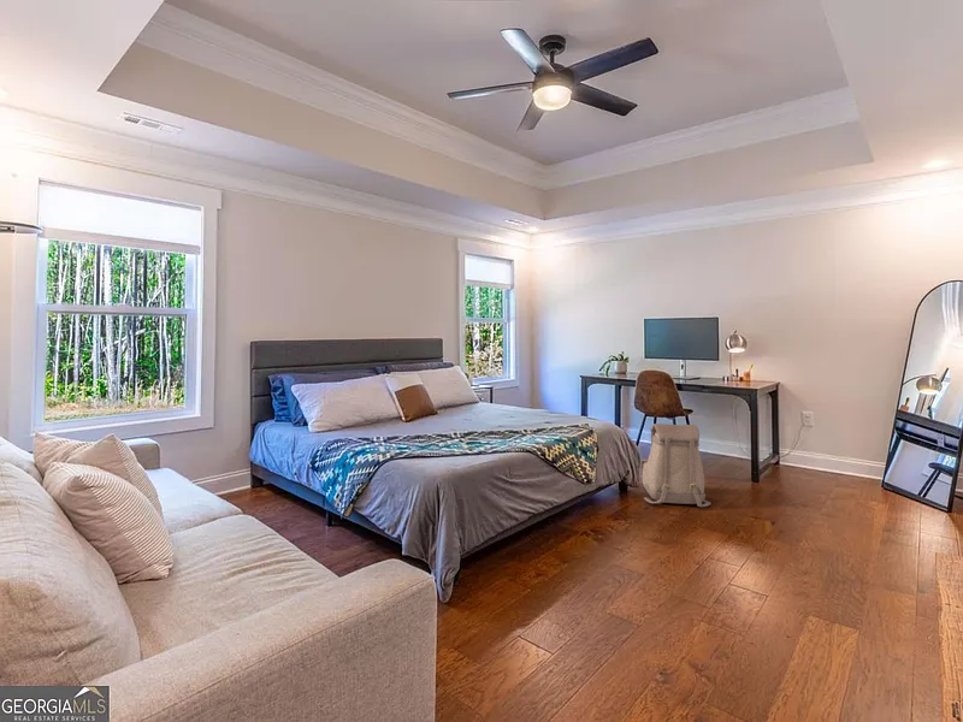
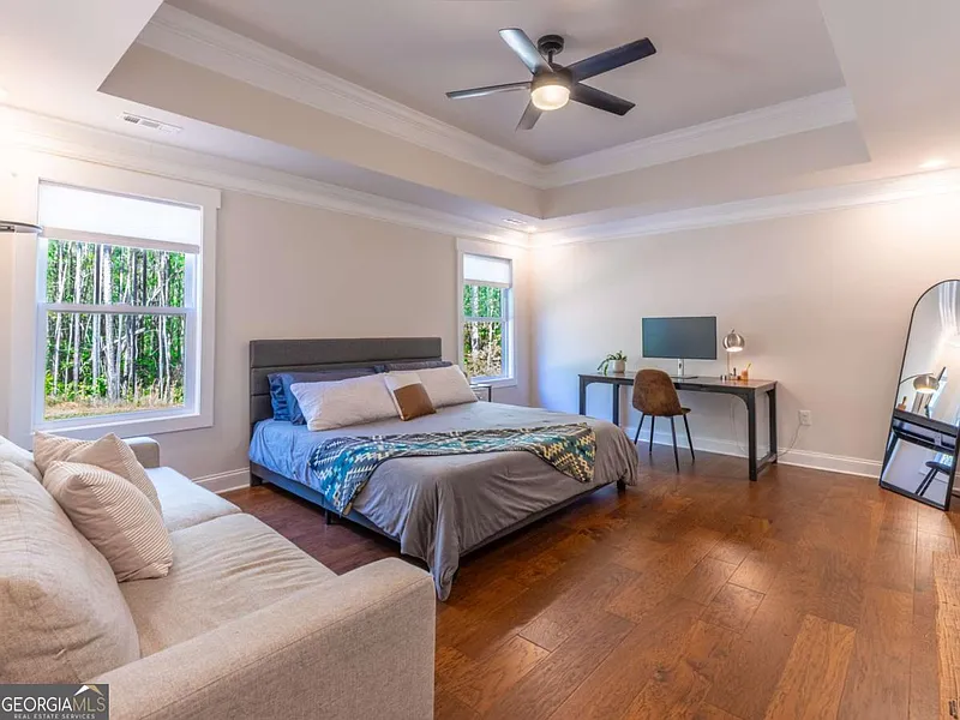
- backpack [640,422,711,508]
